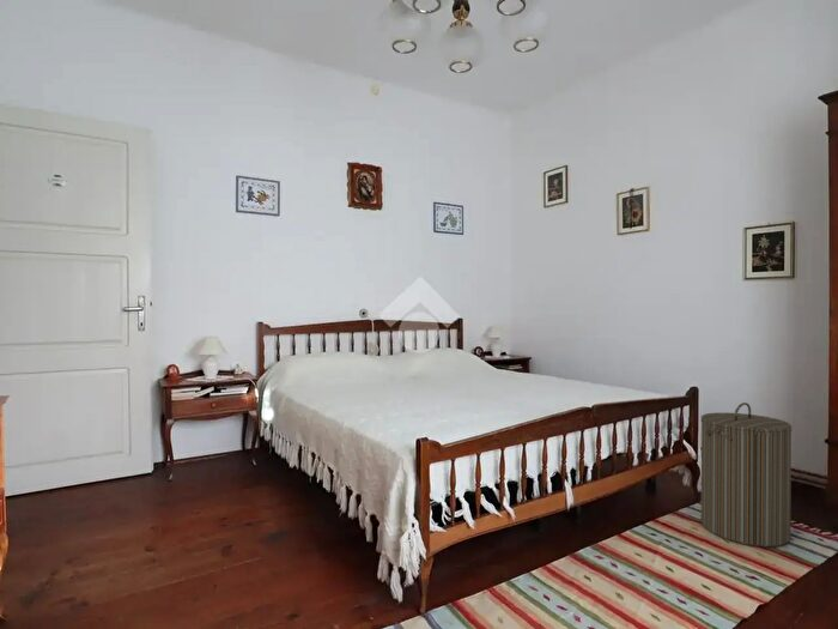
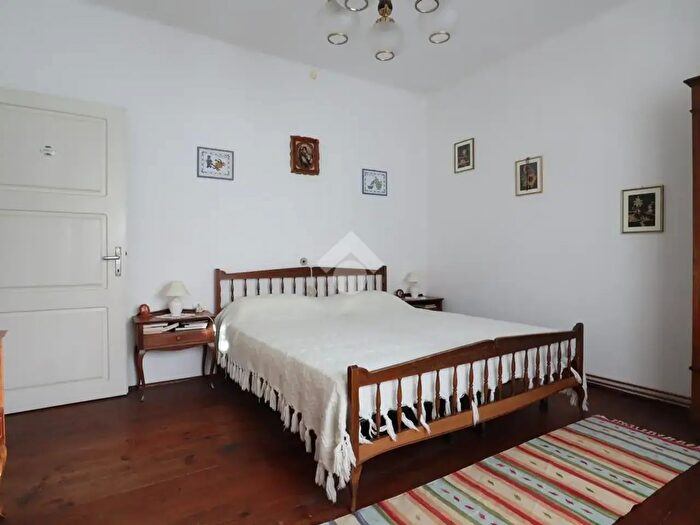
- laundry hamper [700,401,793,548]
